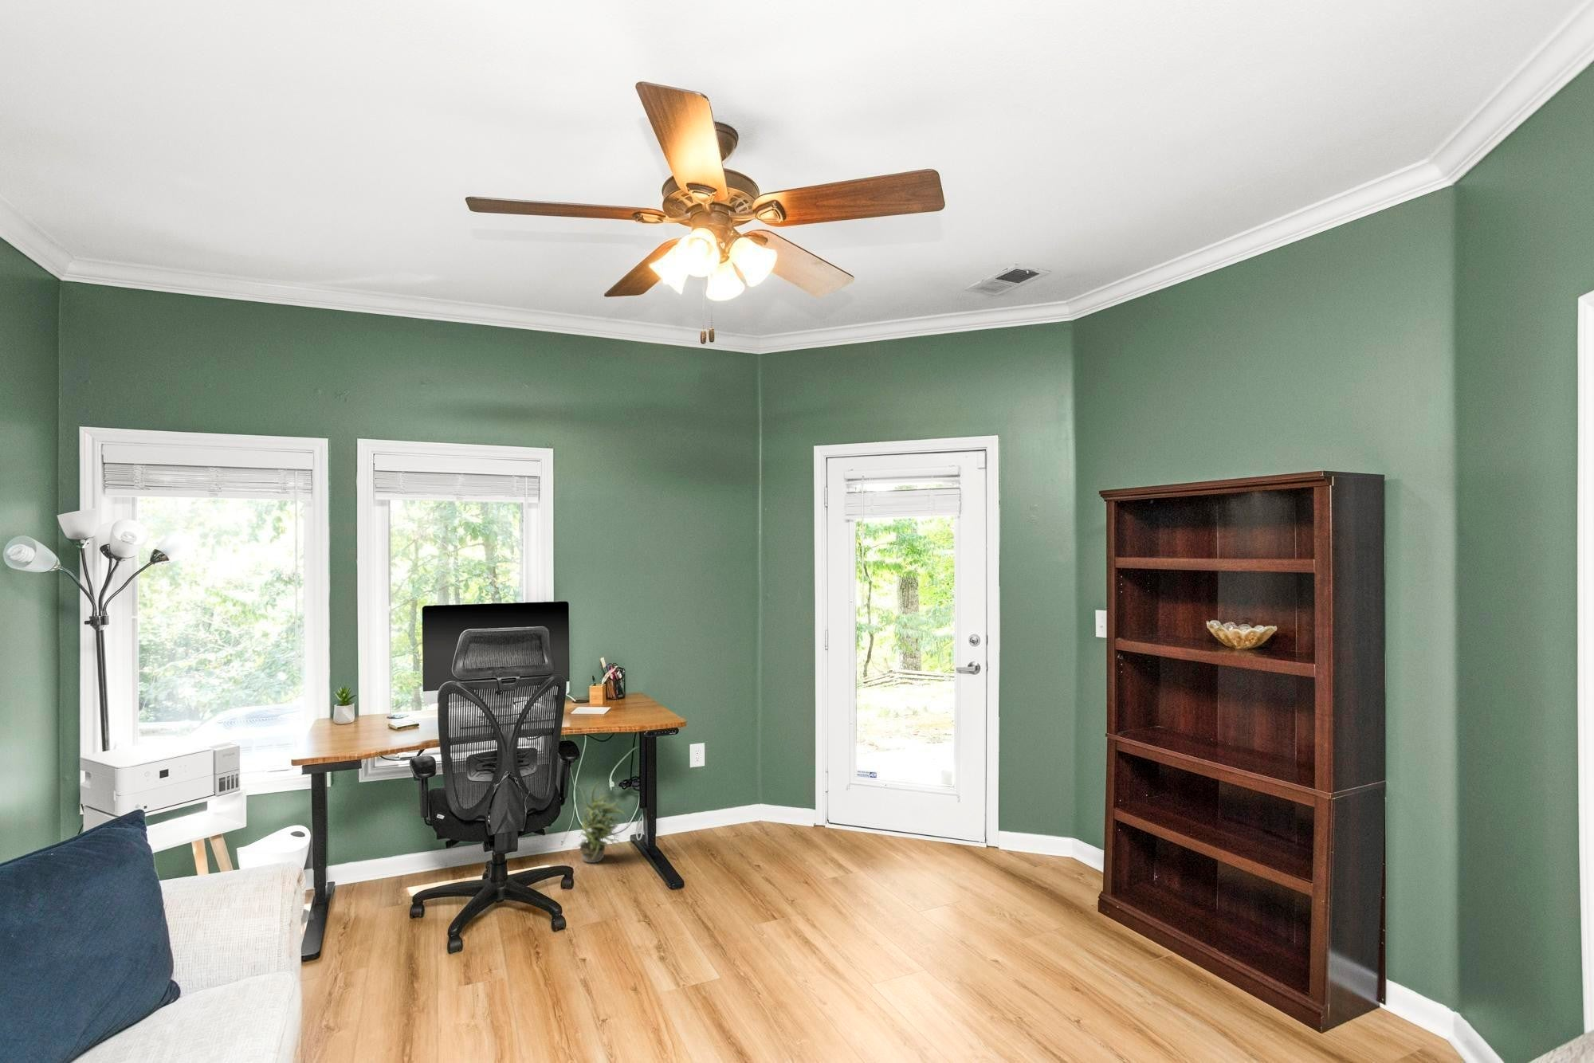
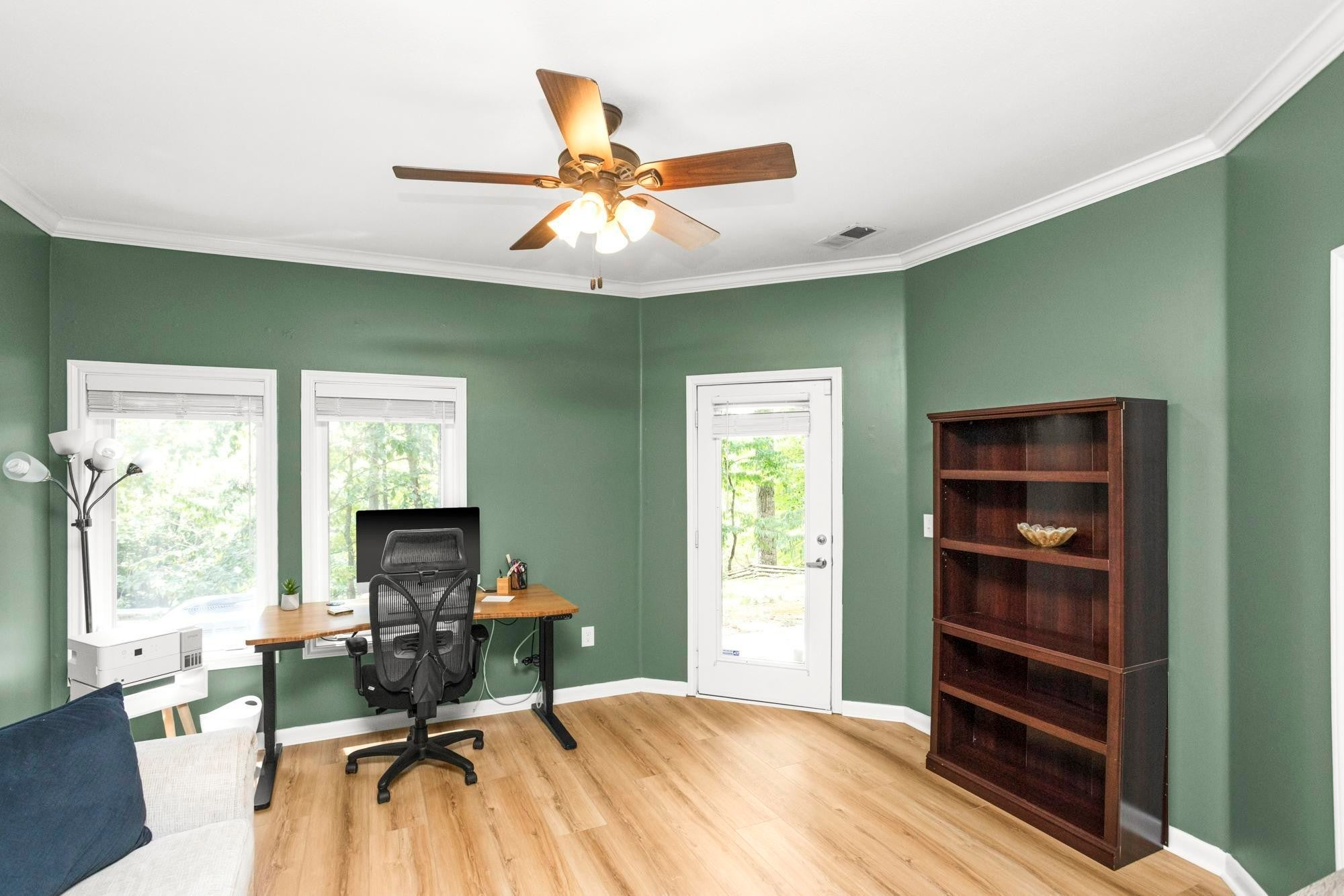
- potted plant [570,781,629,864]
